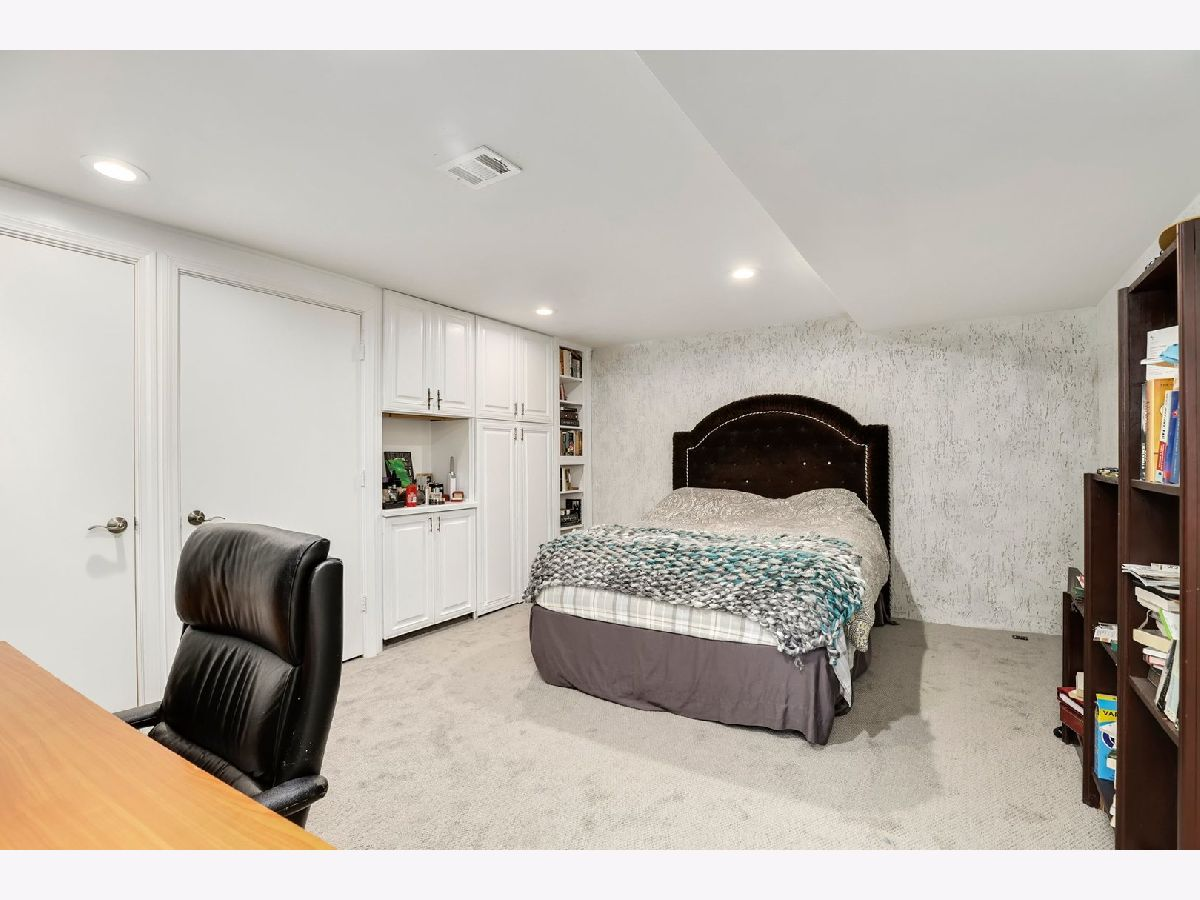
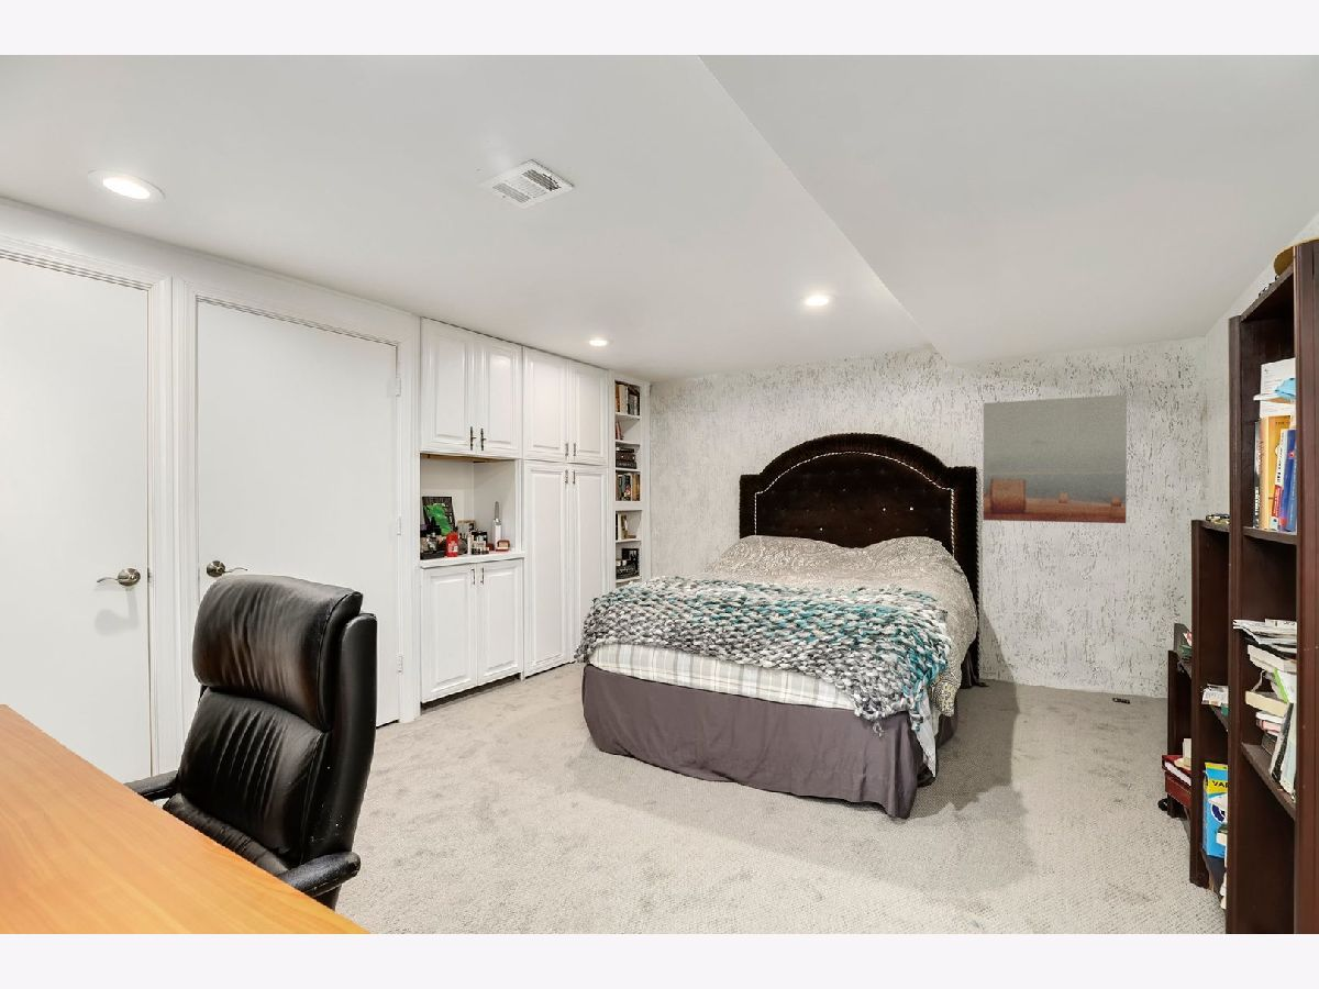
+ wall art [982,393,1128,524]
